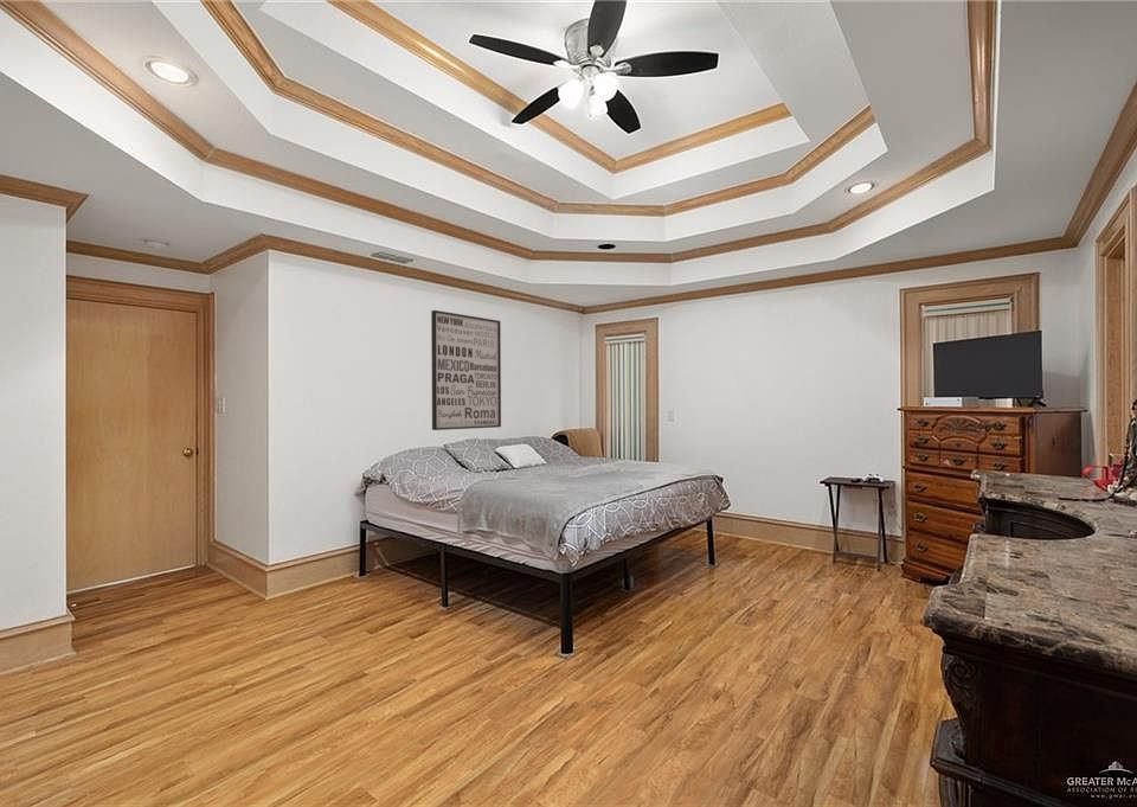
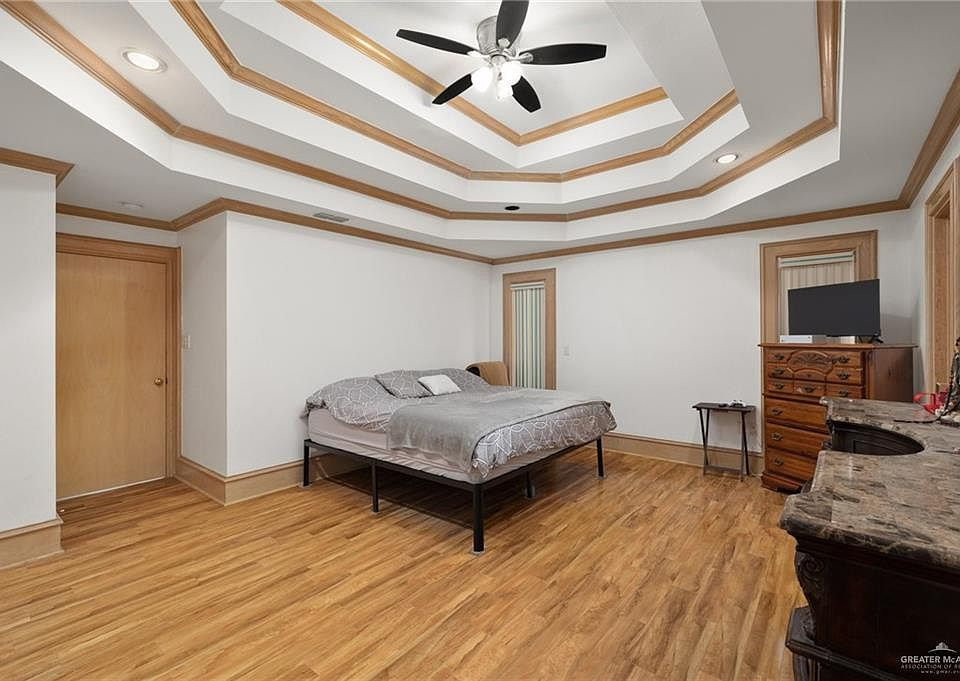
- wall art [430,309,502,431]
